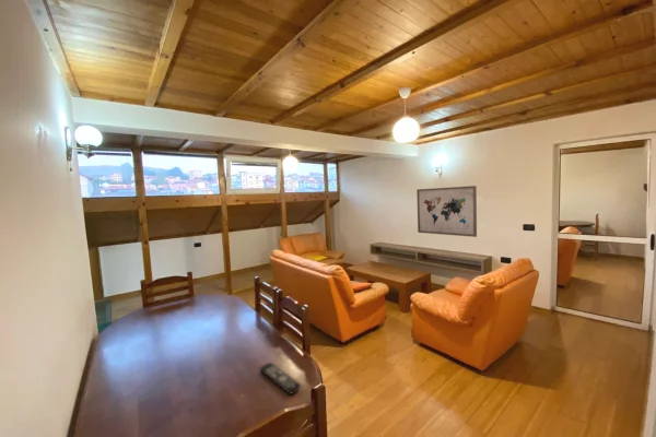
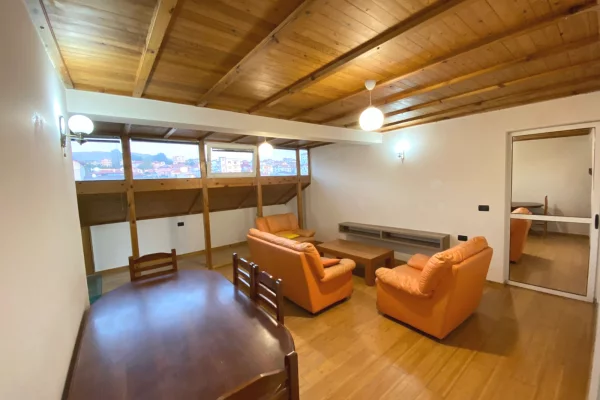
- remote control [259,362,302,395]
- wall art [415,185,478,238]
